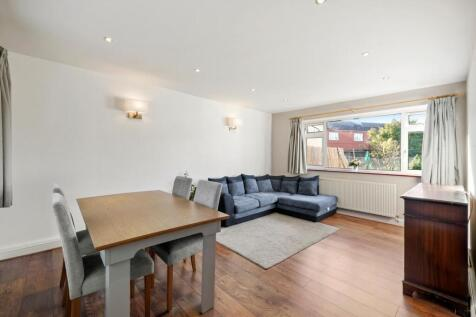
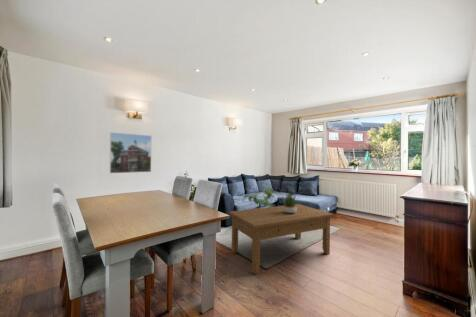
+ house plant [242,186,281,209]
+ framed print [109,131,153,174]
+ coffee table [228,203,335,274]
+ potted plant [280,189,301,214]
